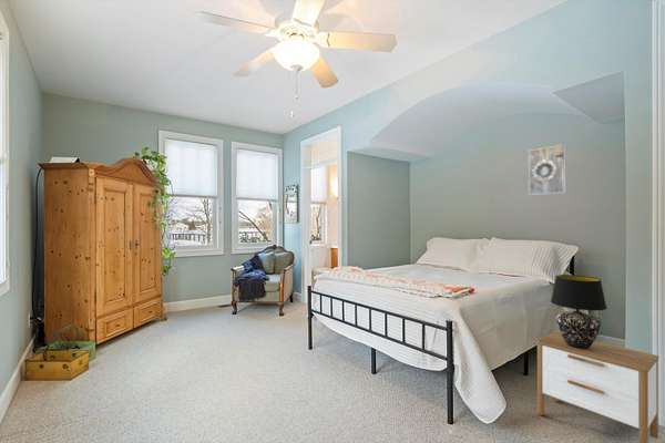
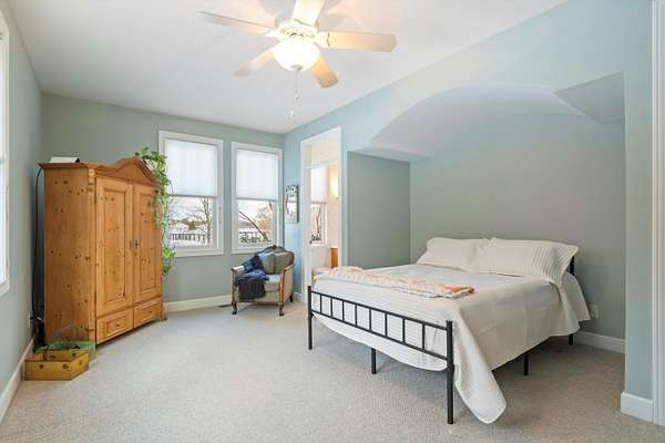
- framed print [528,144,567,196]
- nightstand [535,331,659,443]
- table lamp [550,274,607,349]
